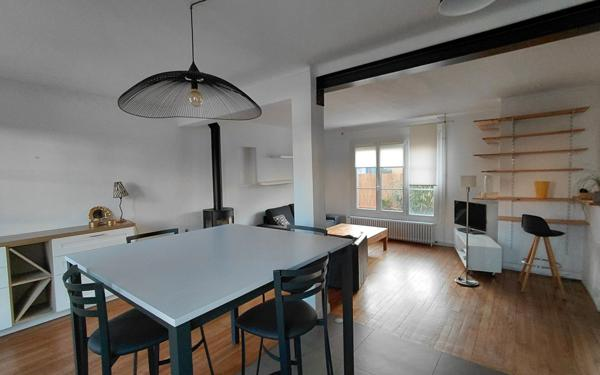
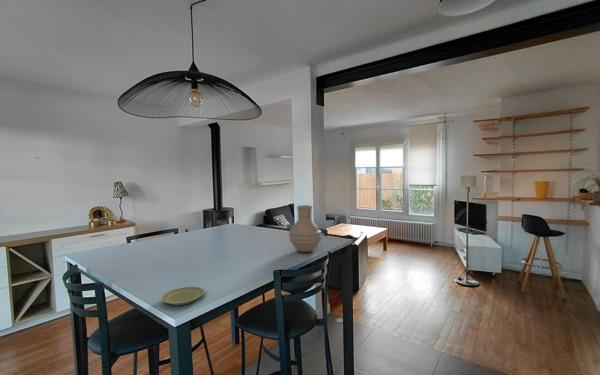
+ plate [160,286,205,306]
+ vase [288,204,323,253]
